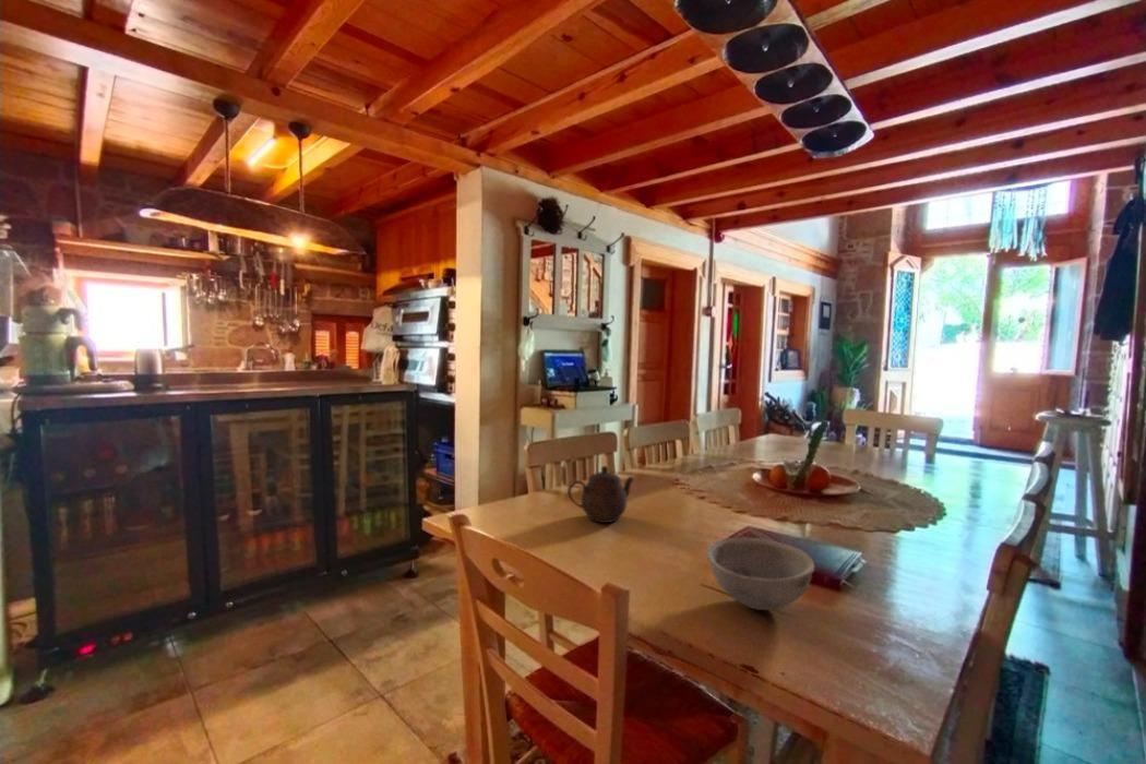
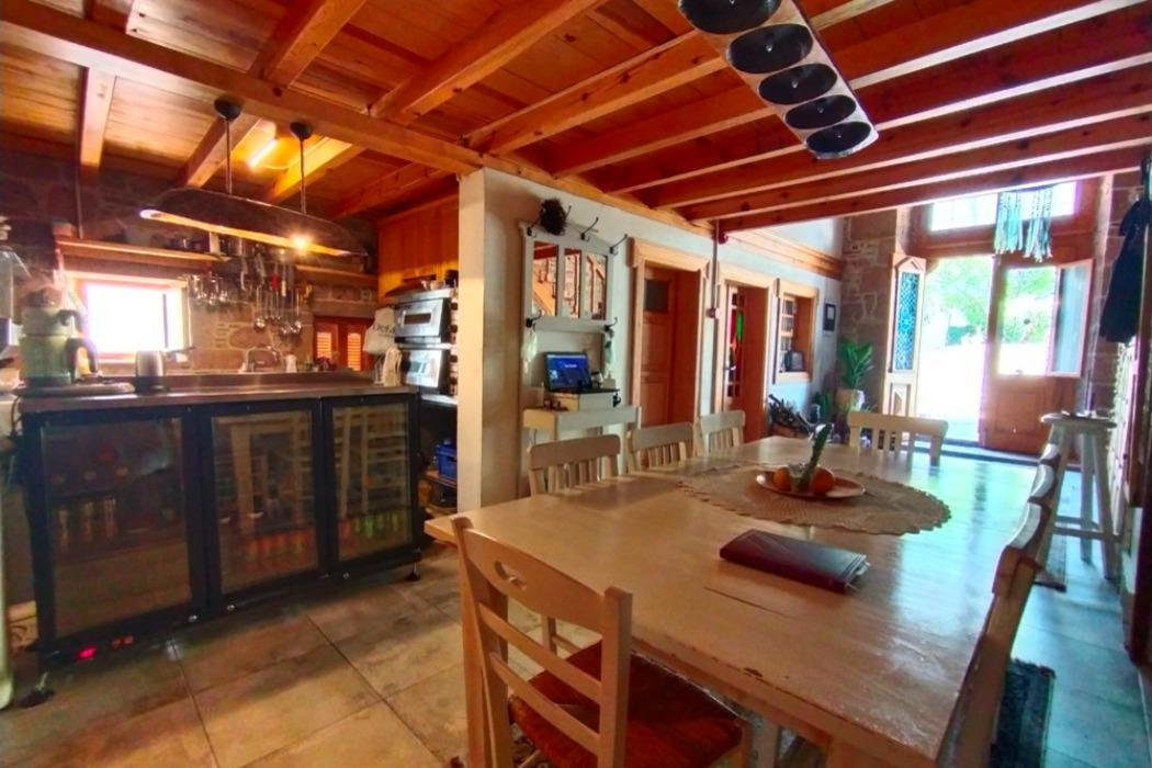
- bowl [705,537,815,611]
- teapot [566,465,635,524]
